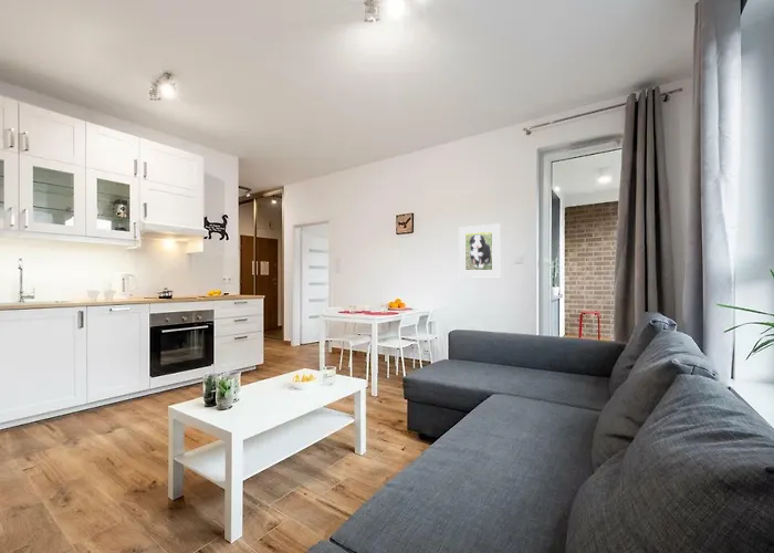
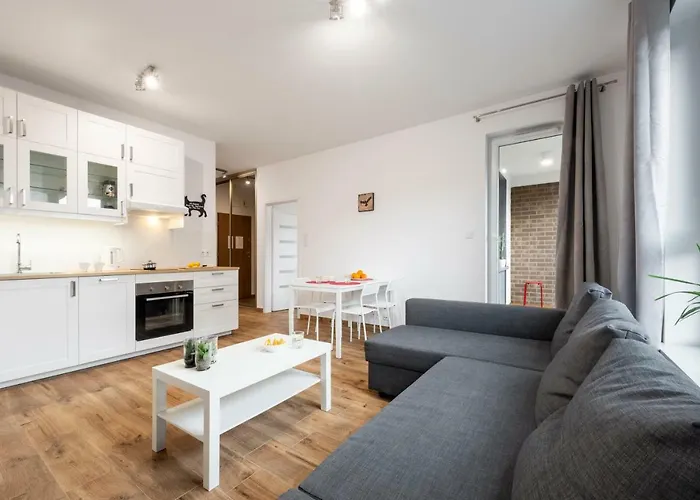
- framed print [458,222,501,279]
